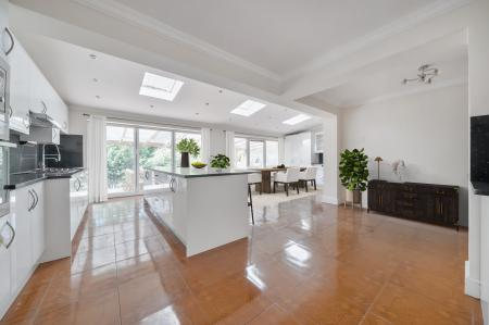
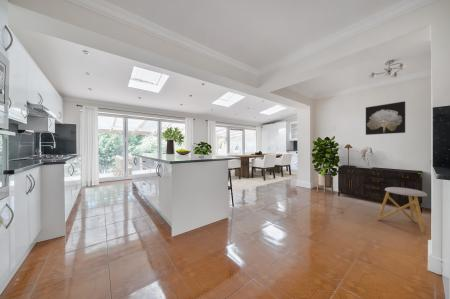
+ stool [377,186,428,235]
+ wall art [365,100,406,136]
